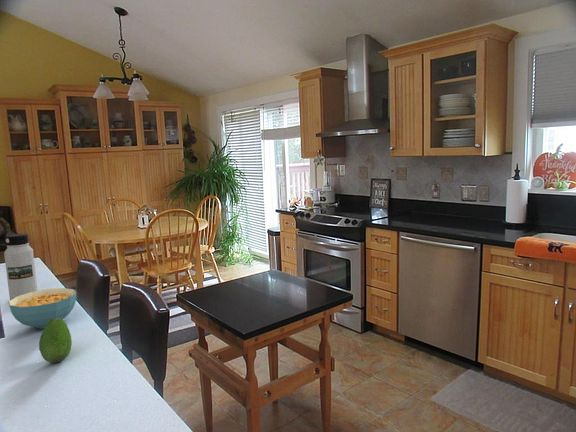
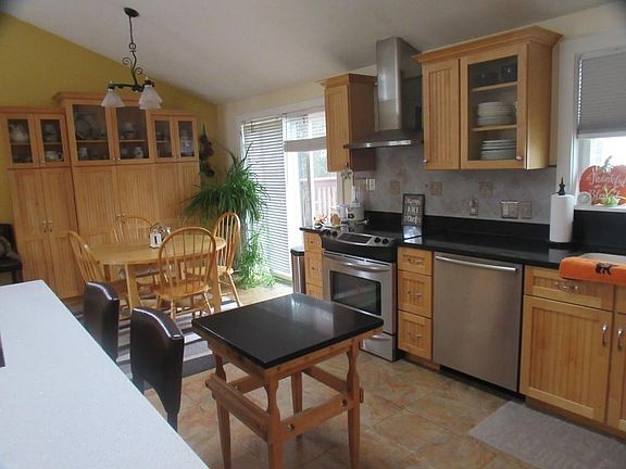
- water bottle [3,233,39,301]
- cereal bowl [7,287,77,329]
- fruit [38,318,73,364]
